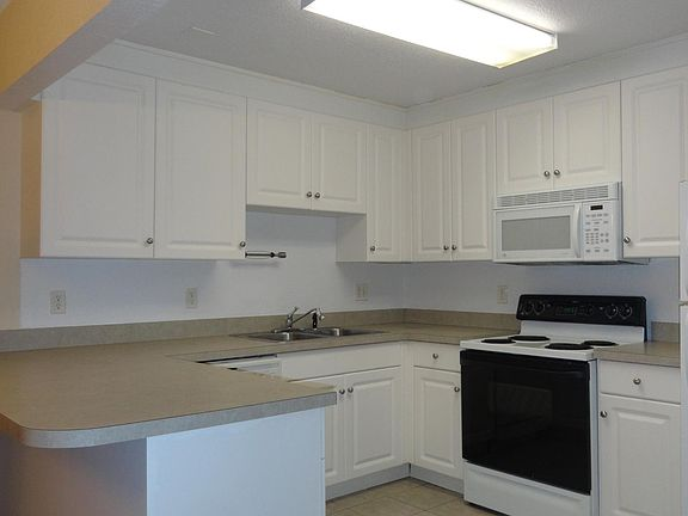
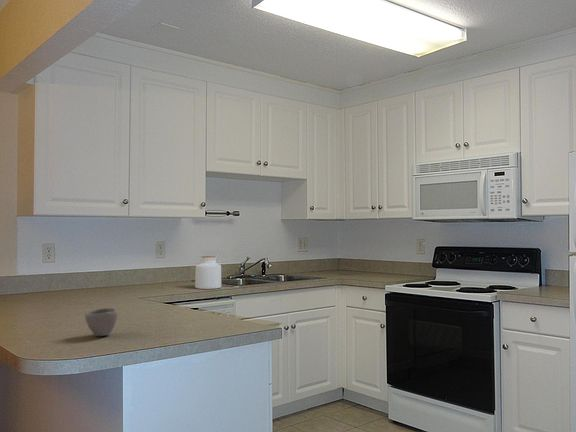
+ cup [84,307,119,337]
+ jar [194,255,222,290]
